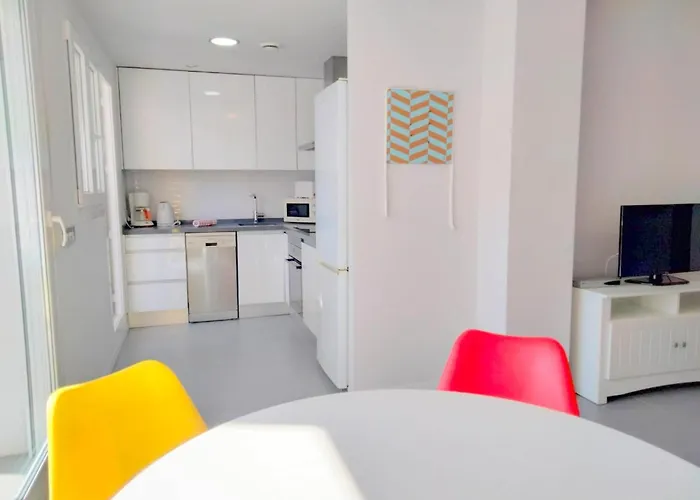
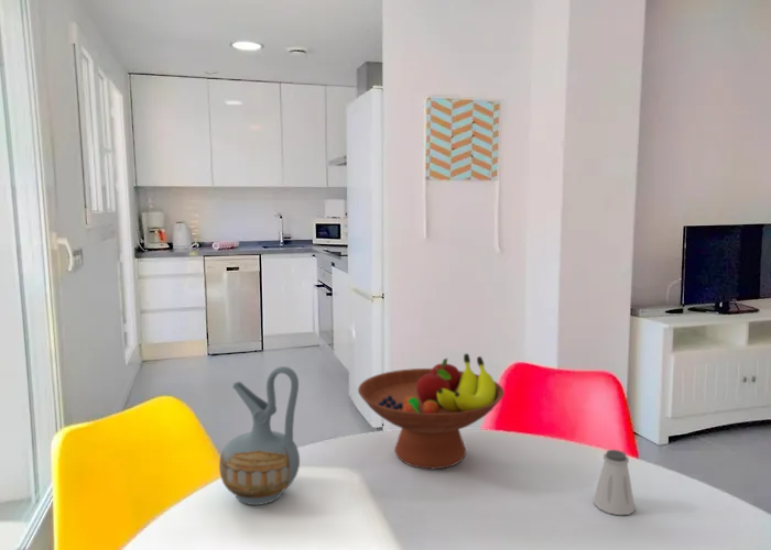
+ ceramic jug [218,365,301,506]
+ saltshaker [593,449,636,516]
+ fruit bowl [357,352,506,470]
